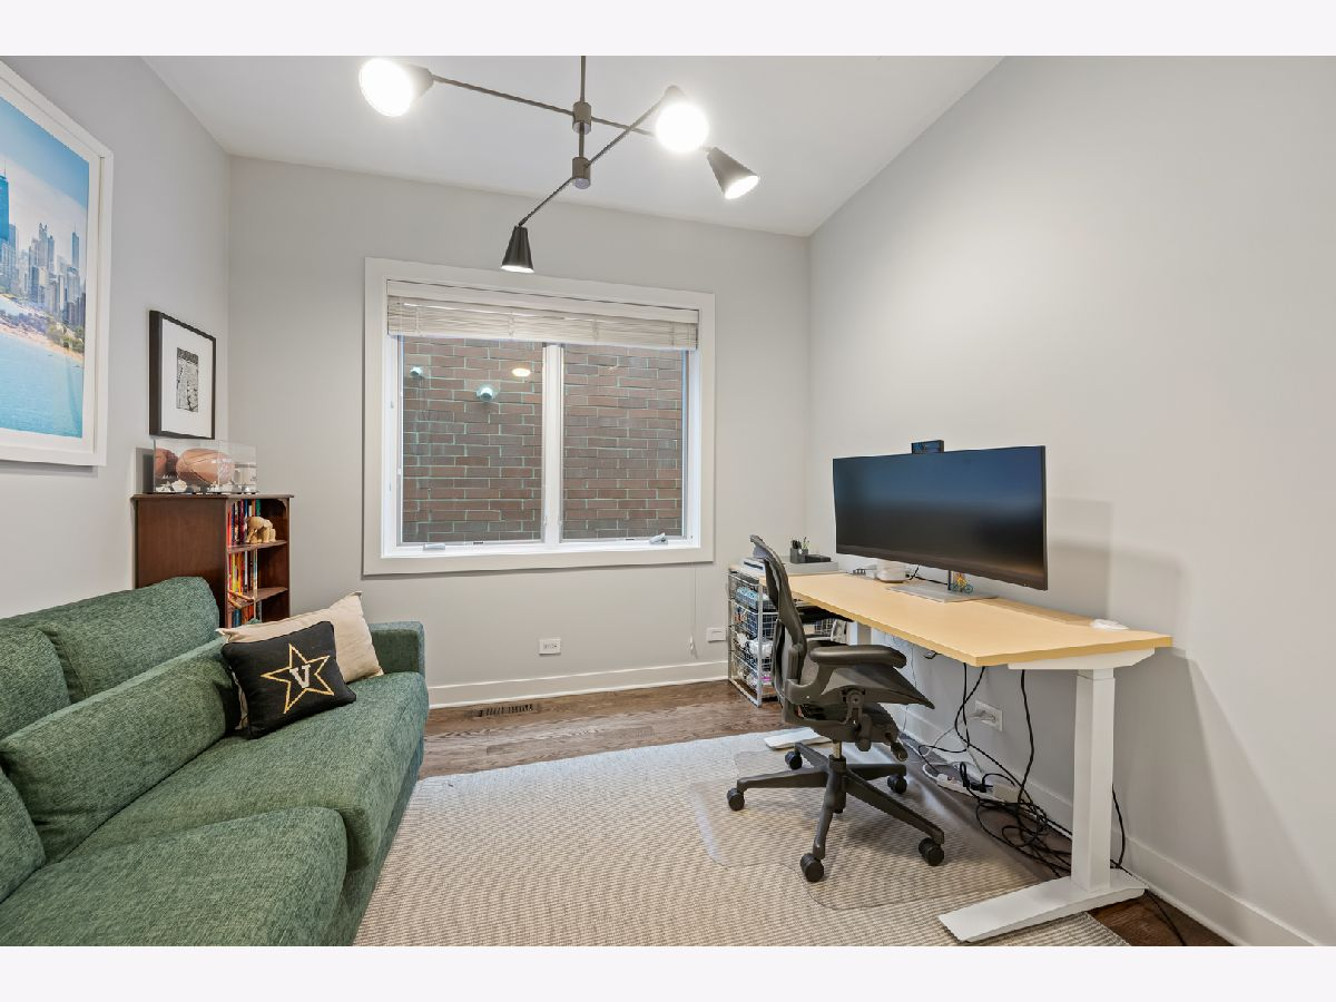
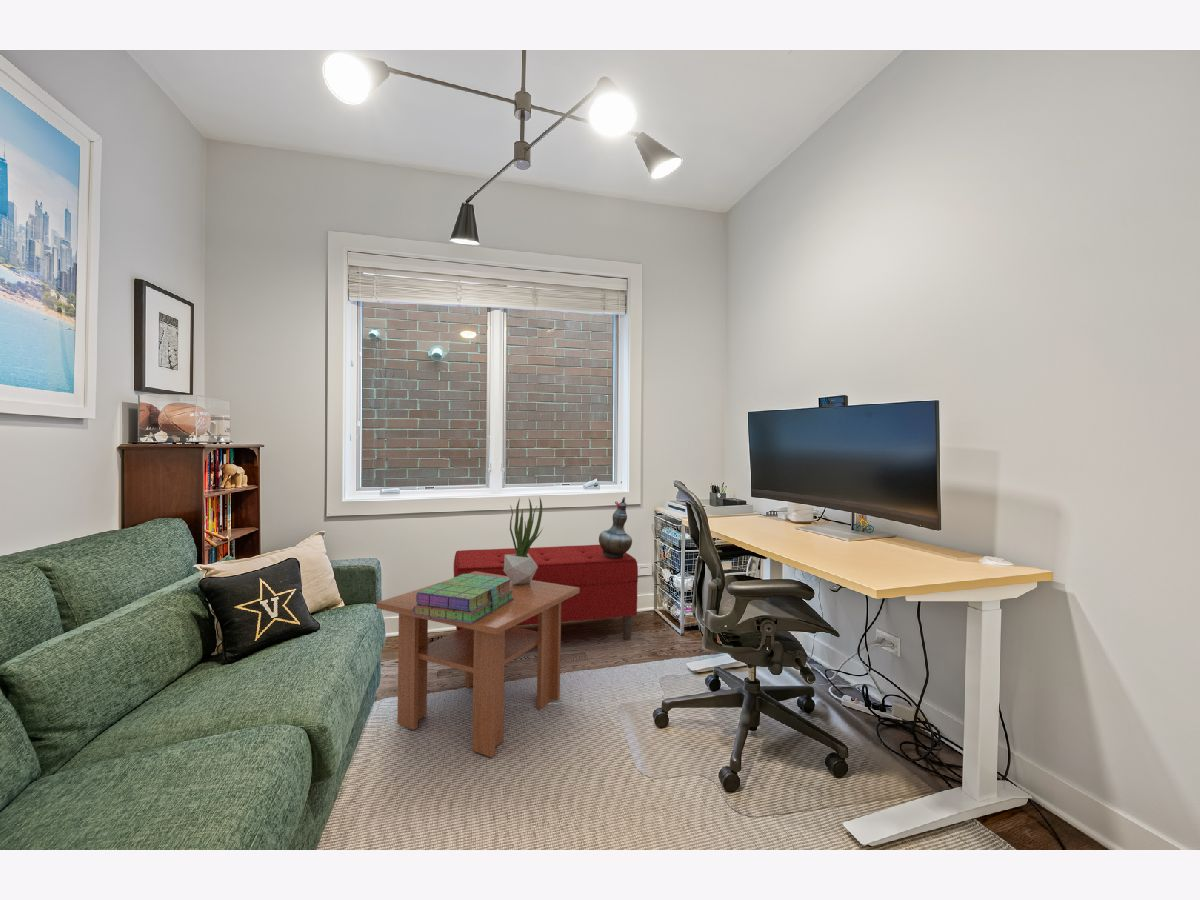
+ stack of books [413,574,514,624]
+ decorative vase [598,496,633,558]
+ coffee table [376,571,579,758]
+ potted plant [504,496,544,584]
+ bench [453,544,639,641]
